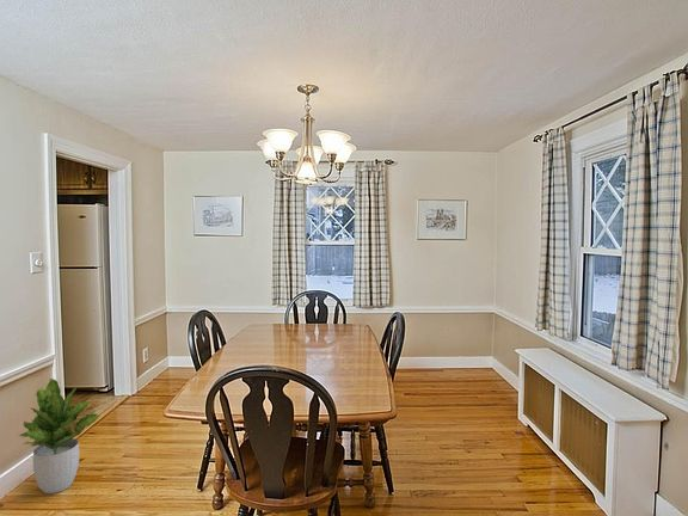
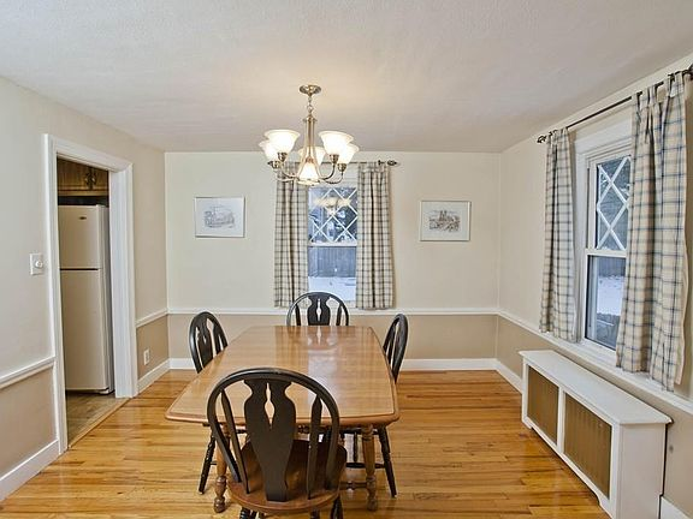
- potted plant [17,377,102,494]
